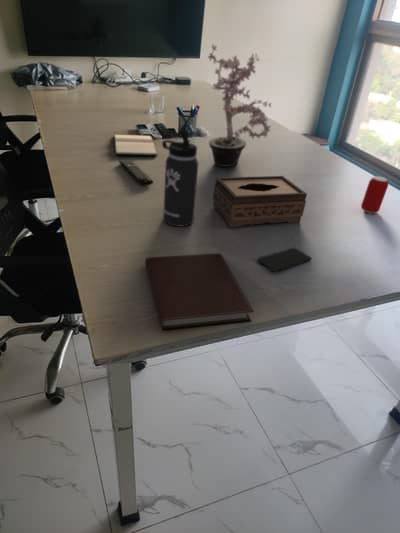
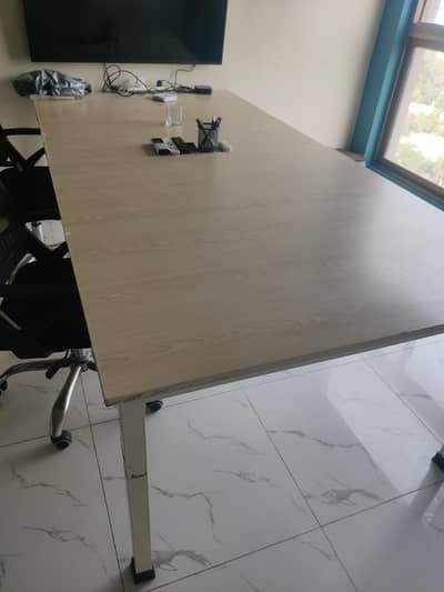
- thermos bottle [161,128,200,227]
- potted plant [207,43,272,168]
- notebook [144,252,255,332]
- tissue box [212,175,308,228]
- beverage can [360,175,389,214]
- remote control [118,160,154,186]
- hardback book [113,134,158,157]
- smartphone [257,247,312,273]
